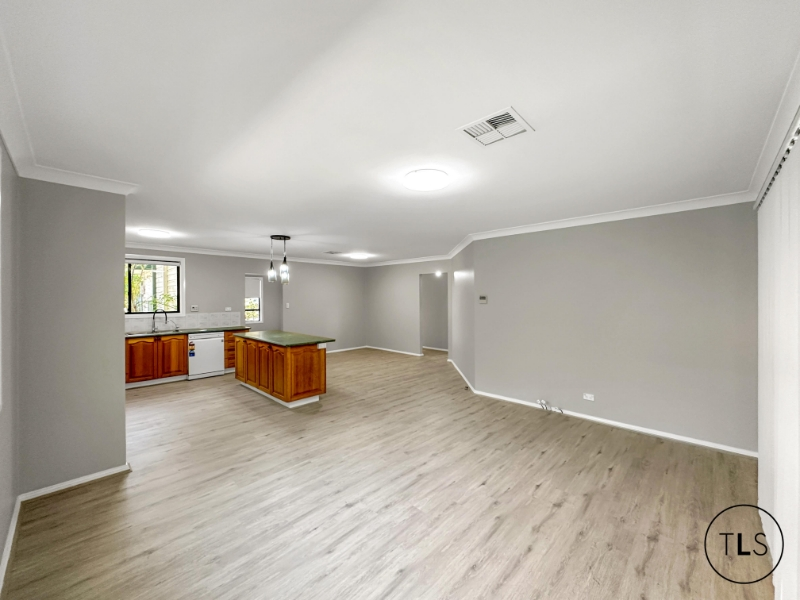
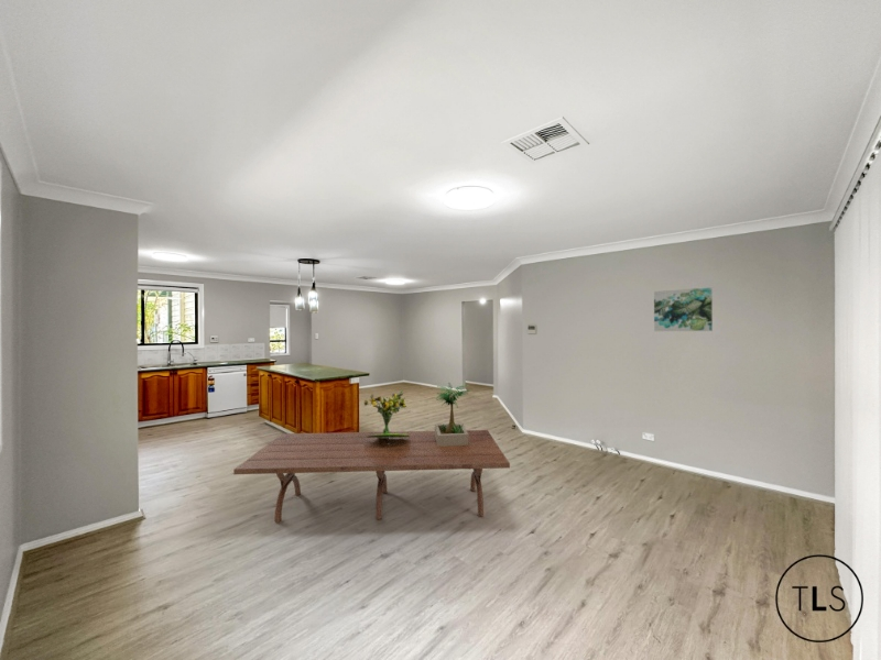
+ potted plant [434,382,471,447]
+ dining table [232,429,511,524]
+ bouquet [362,389,410,438]
+ wall art [653,287,714,332]
